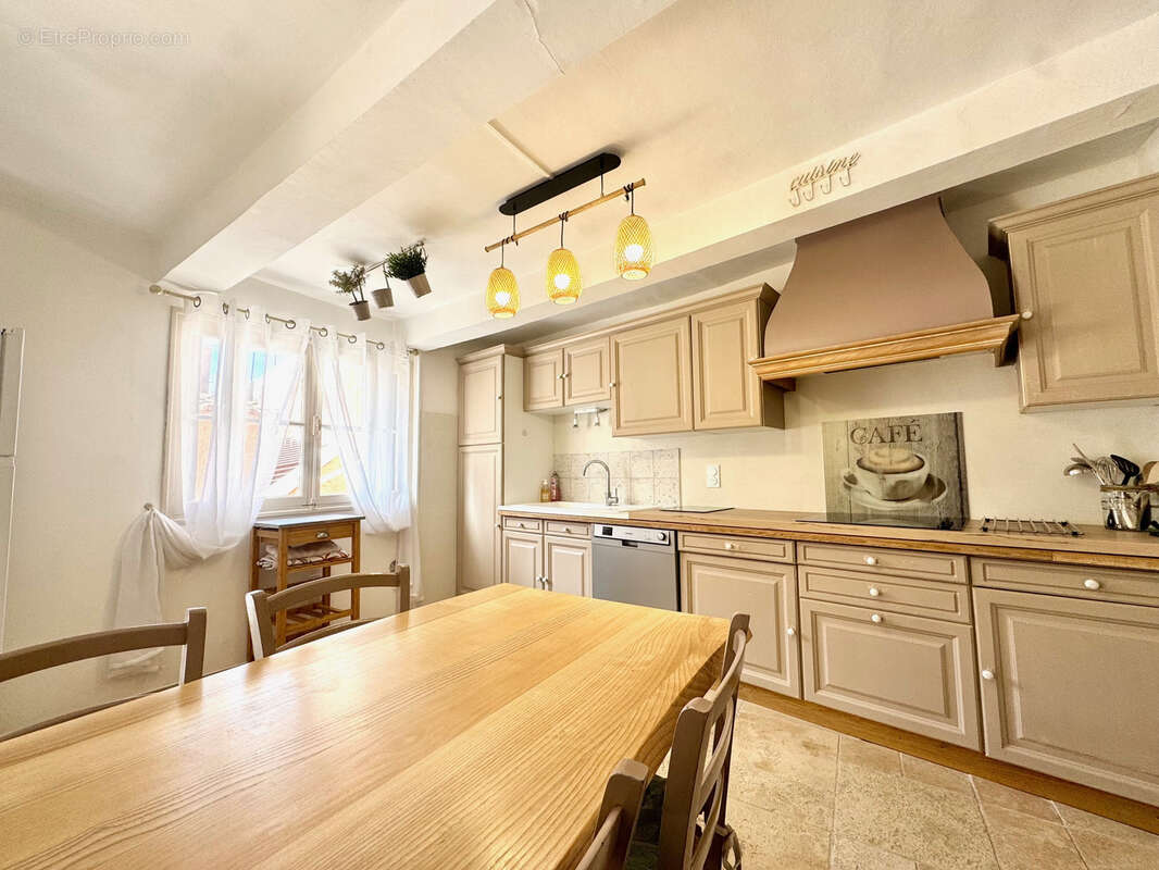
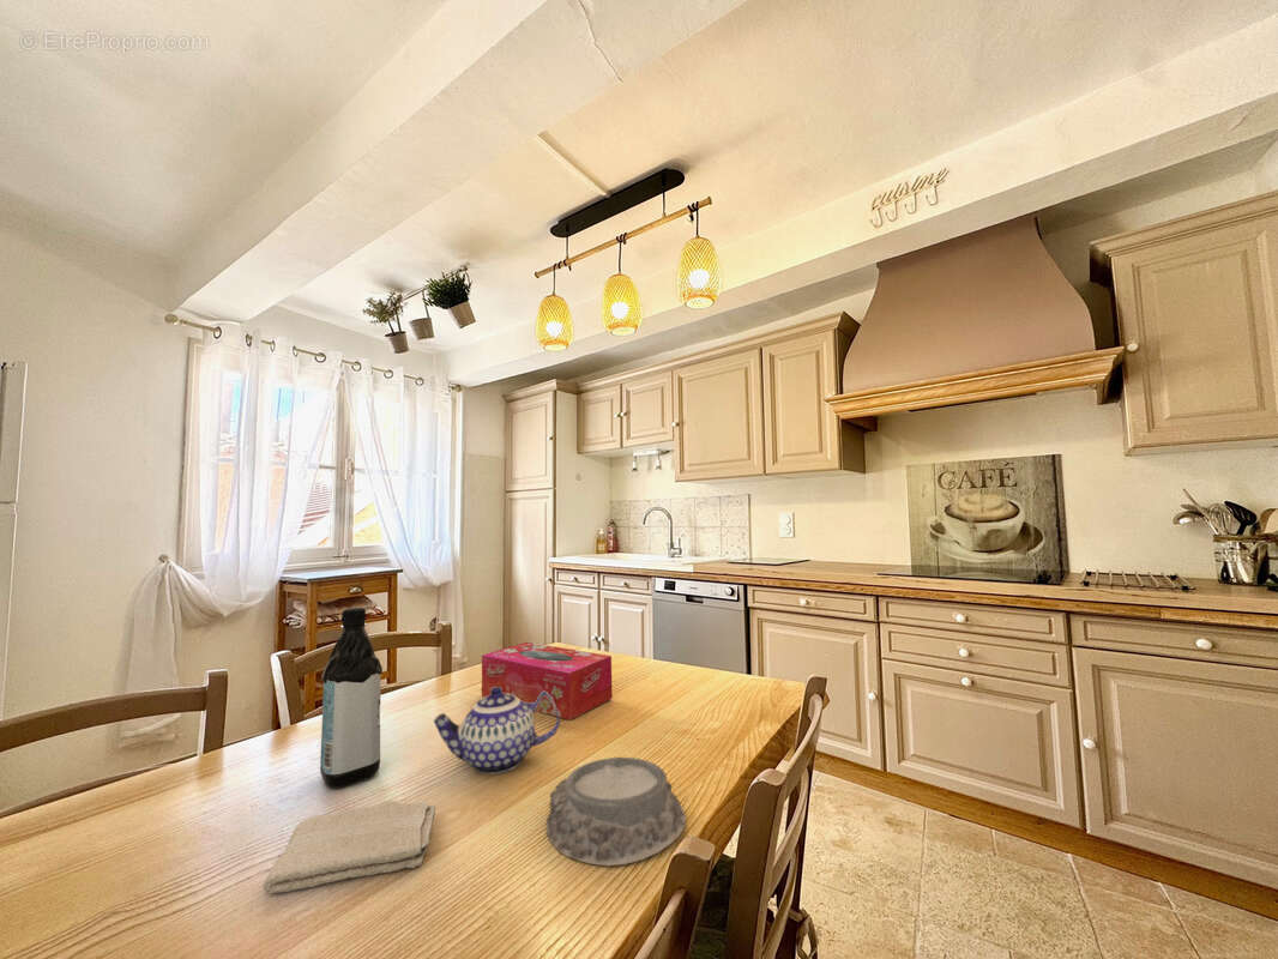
+ teapot [433,687,561,774]
+ washcloth [263,800,436,894]
+ water bottle [319,607,384,789]
+ mortar [545,756,687,867]
+ tissue box [481,641,614,722]
